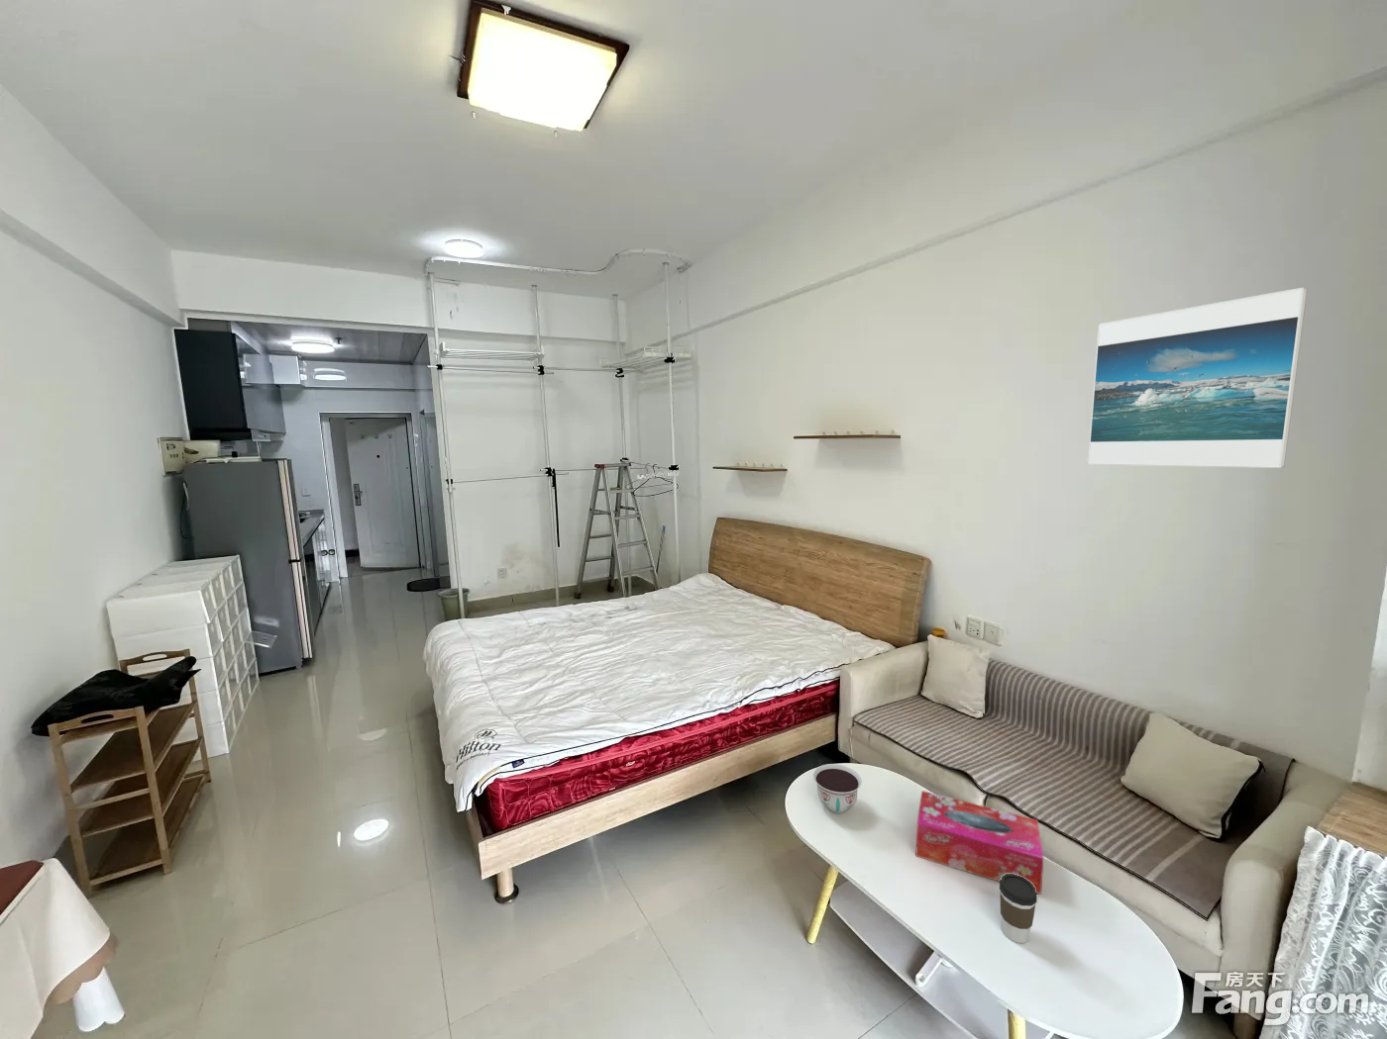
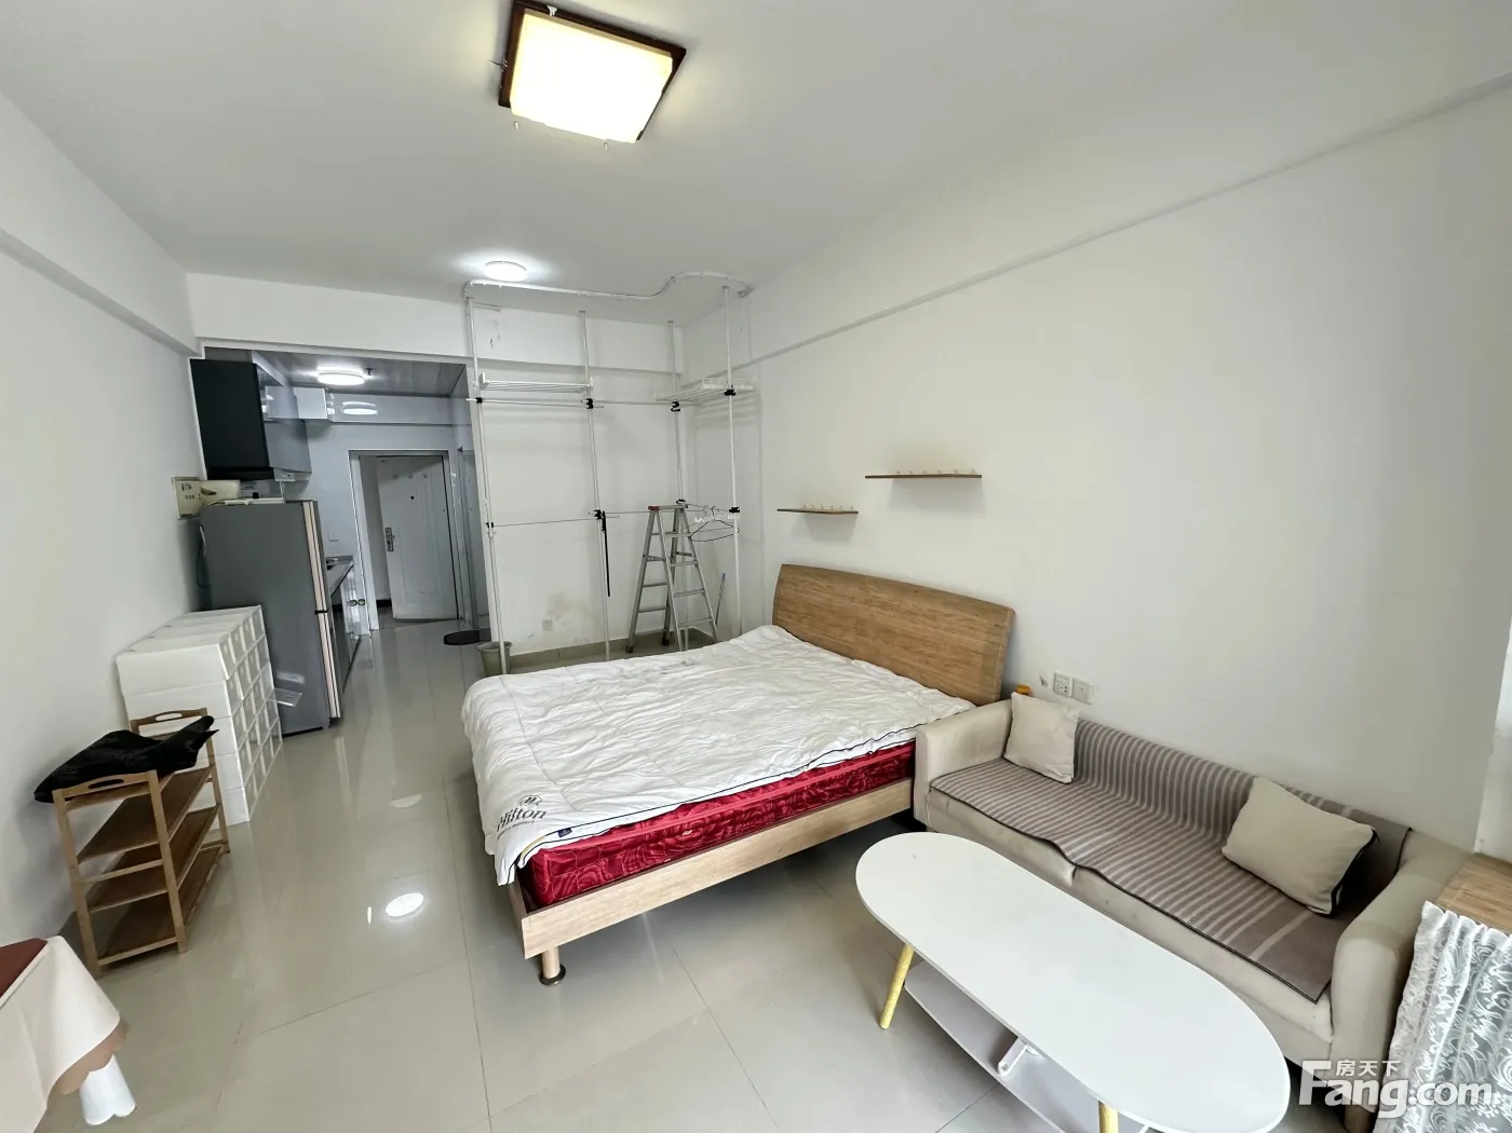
- bowl [813,763,863,814]
- coffee cup [998,874,1039,944]
- tissue box [914,790,1045,896]
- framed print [1087,286,1307,469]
